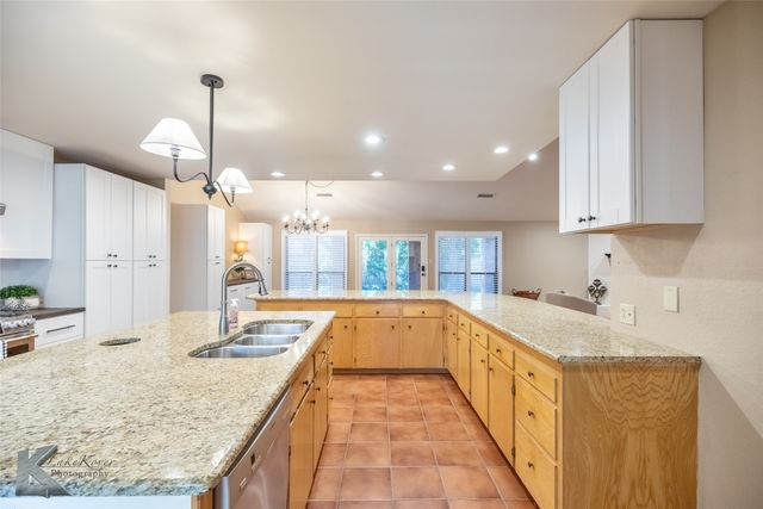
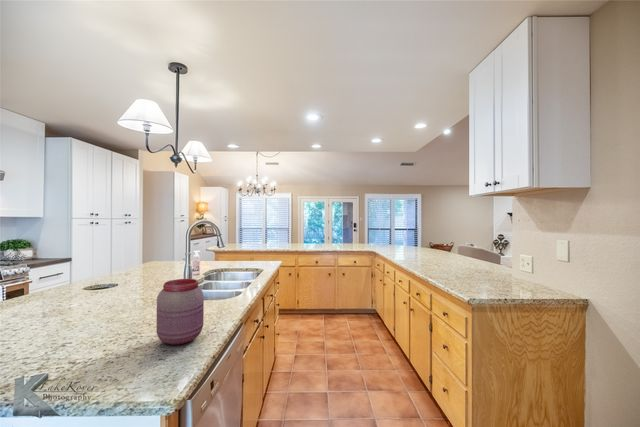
+ jar [156,278,205,346]
